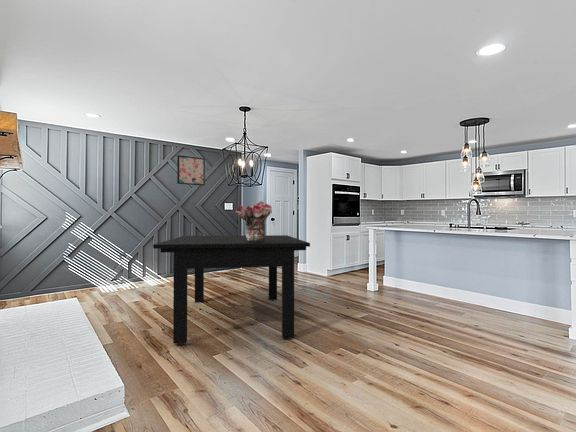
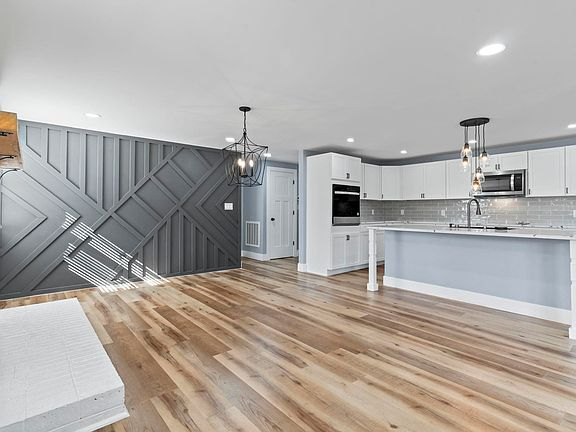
- wall art [176,154,206,187]
- bouquet [235,200,273,243]
- dining table [152,234,311,345]
